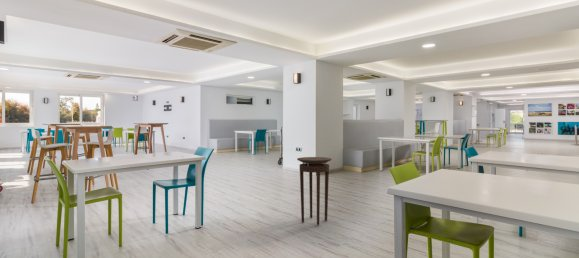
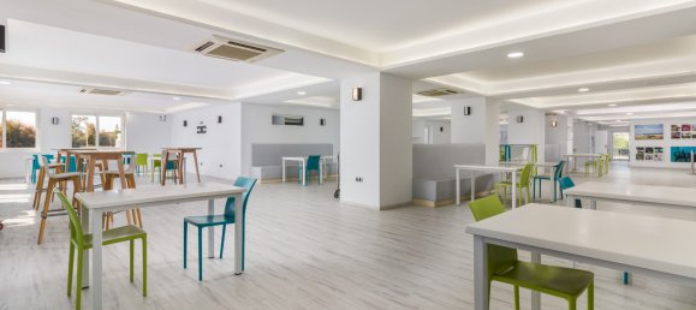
- stool [296,156,333,226]
